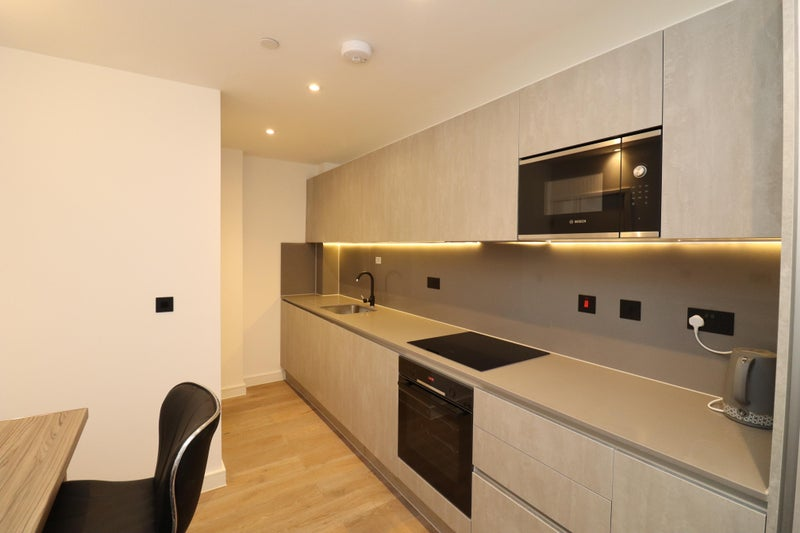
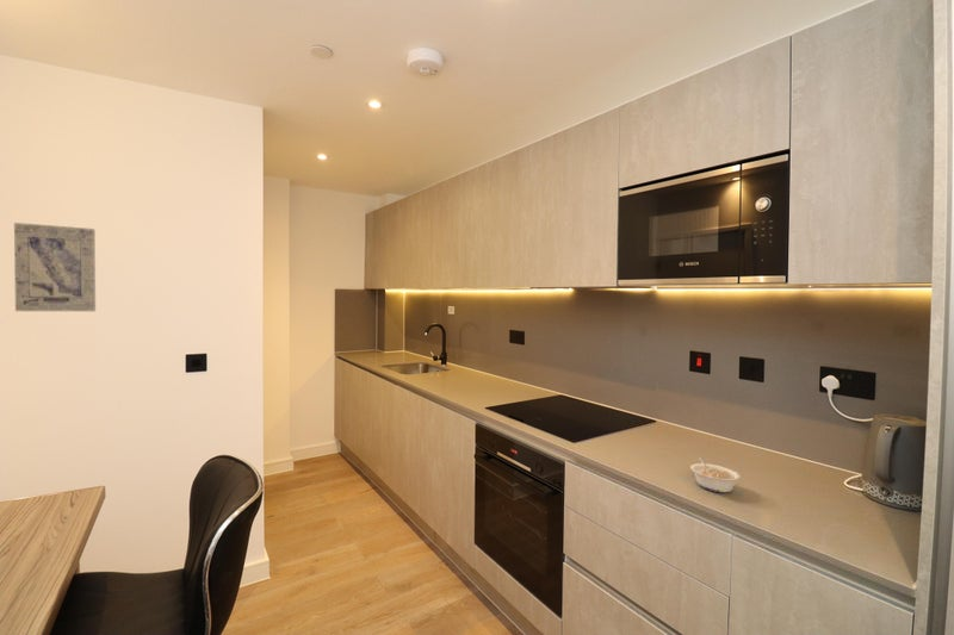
+ wall art [13,222,97,312]
+ legume [689,456,741,493]
